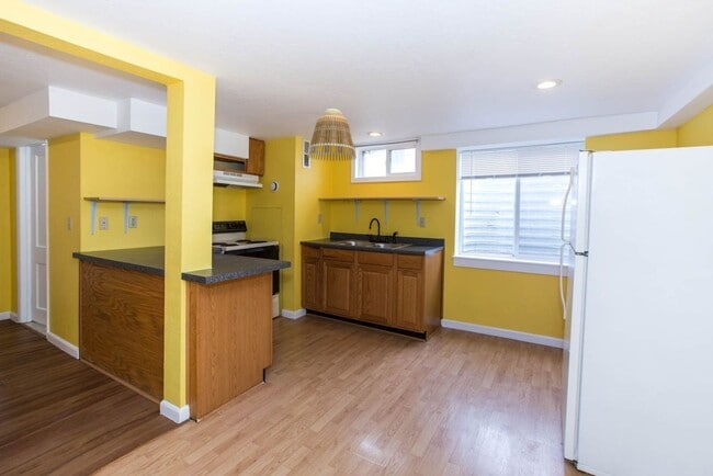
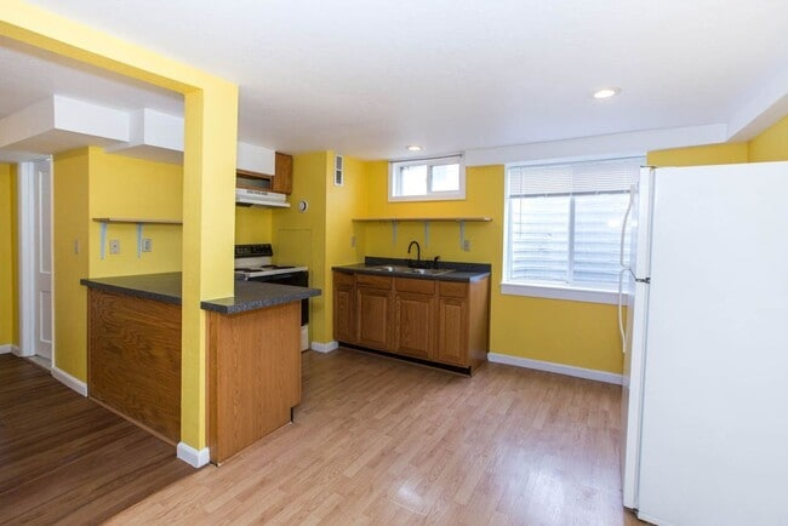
- lamp shade [306,107,358,162]
